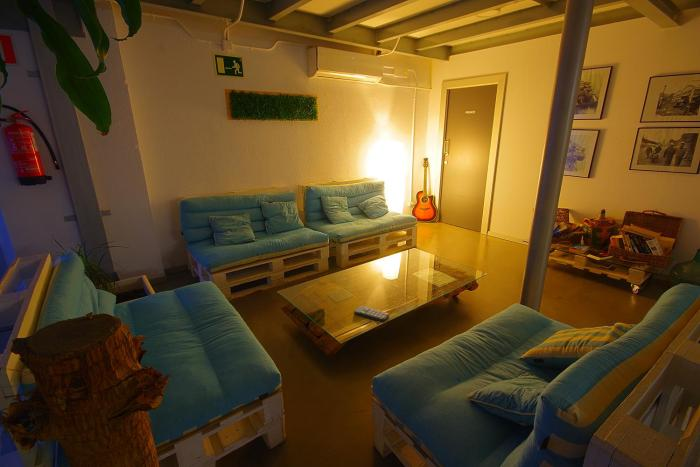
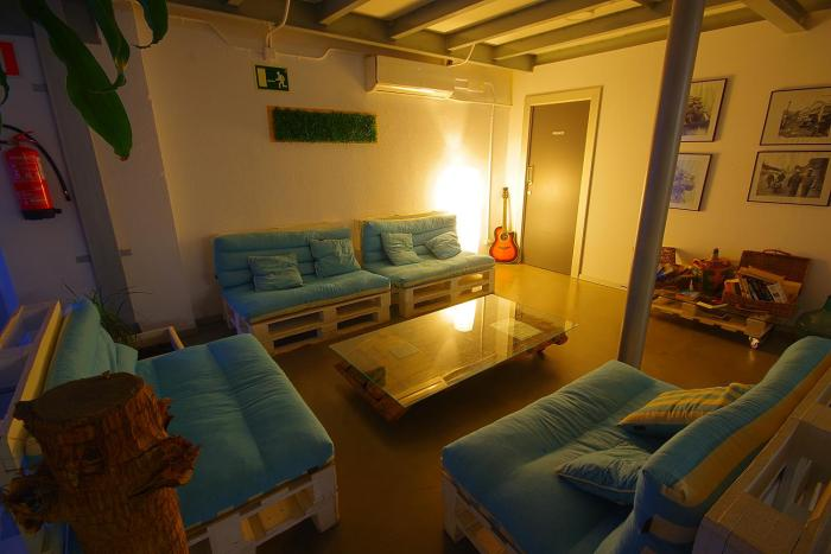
- remote control [353,305,390,324]
